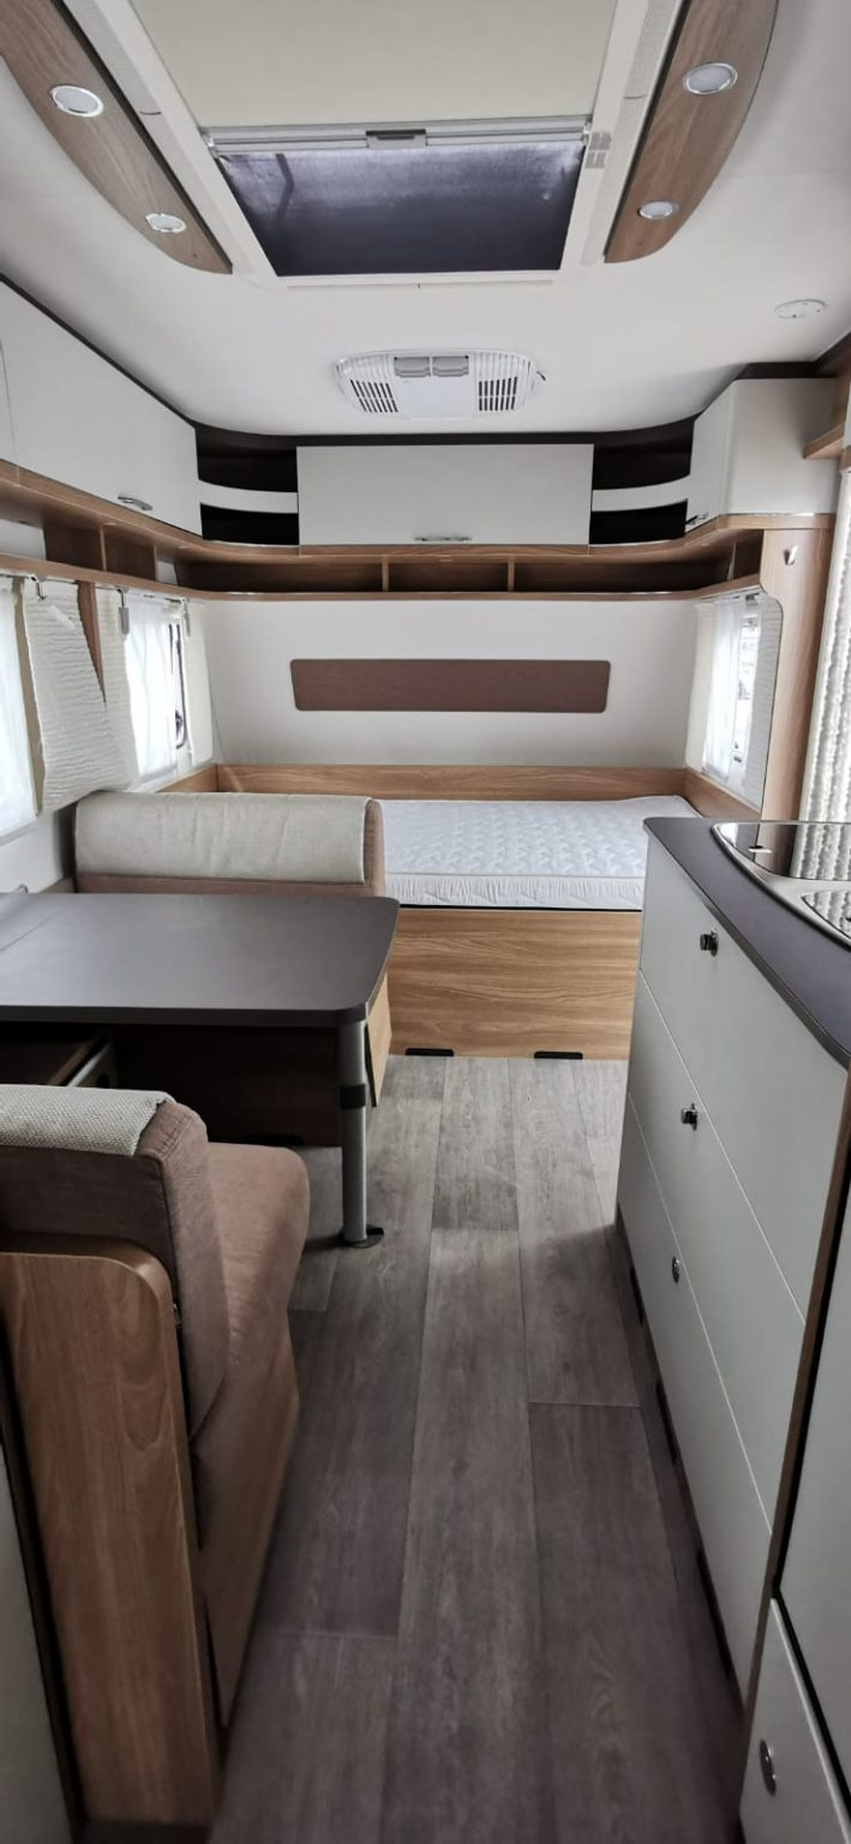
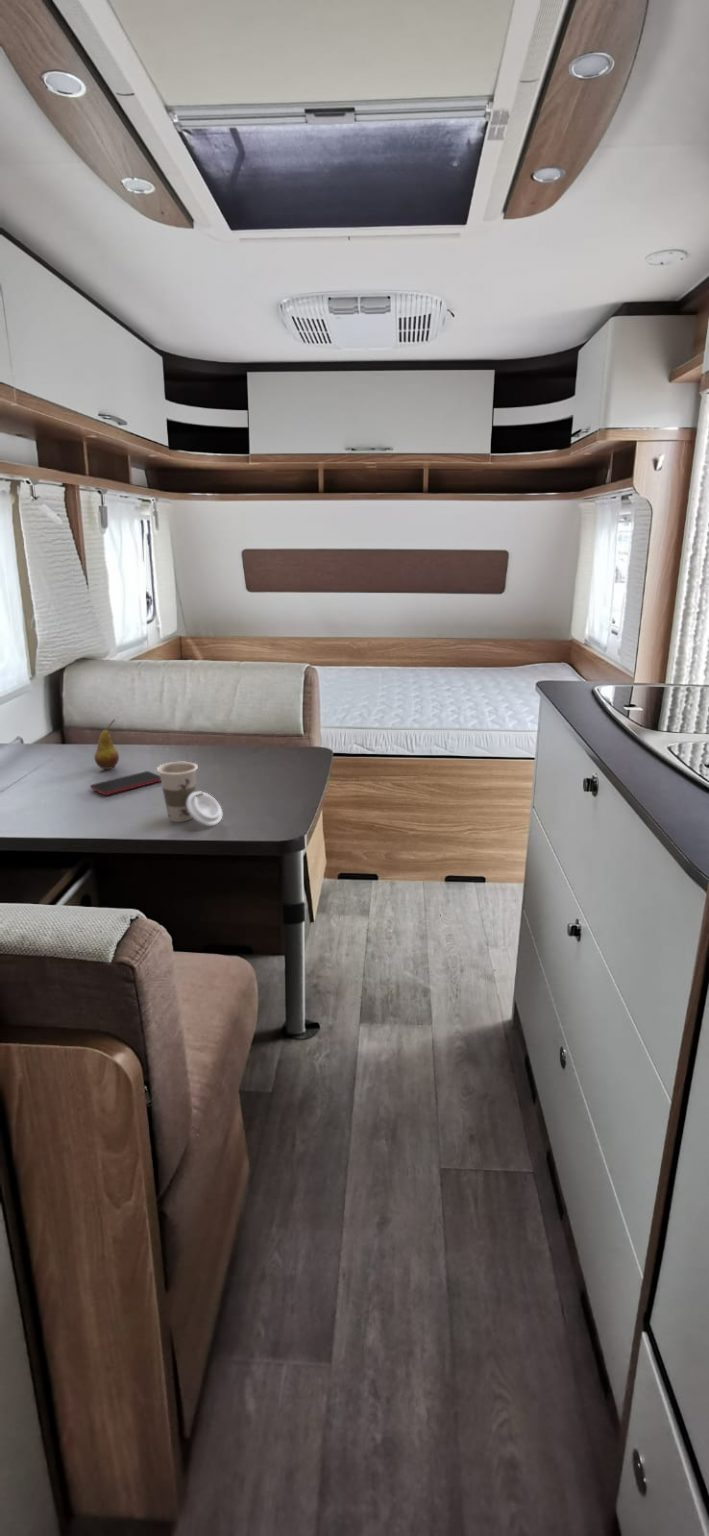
+ smartphone [89,770,161,796]
+ cup [156,761,223,827]
+ fruit [93,719,120,770]
